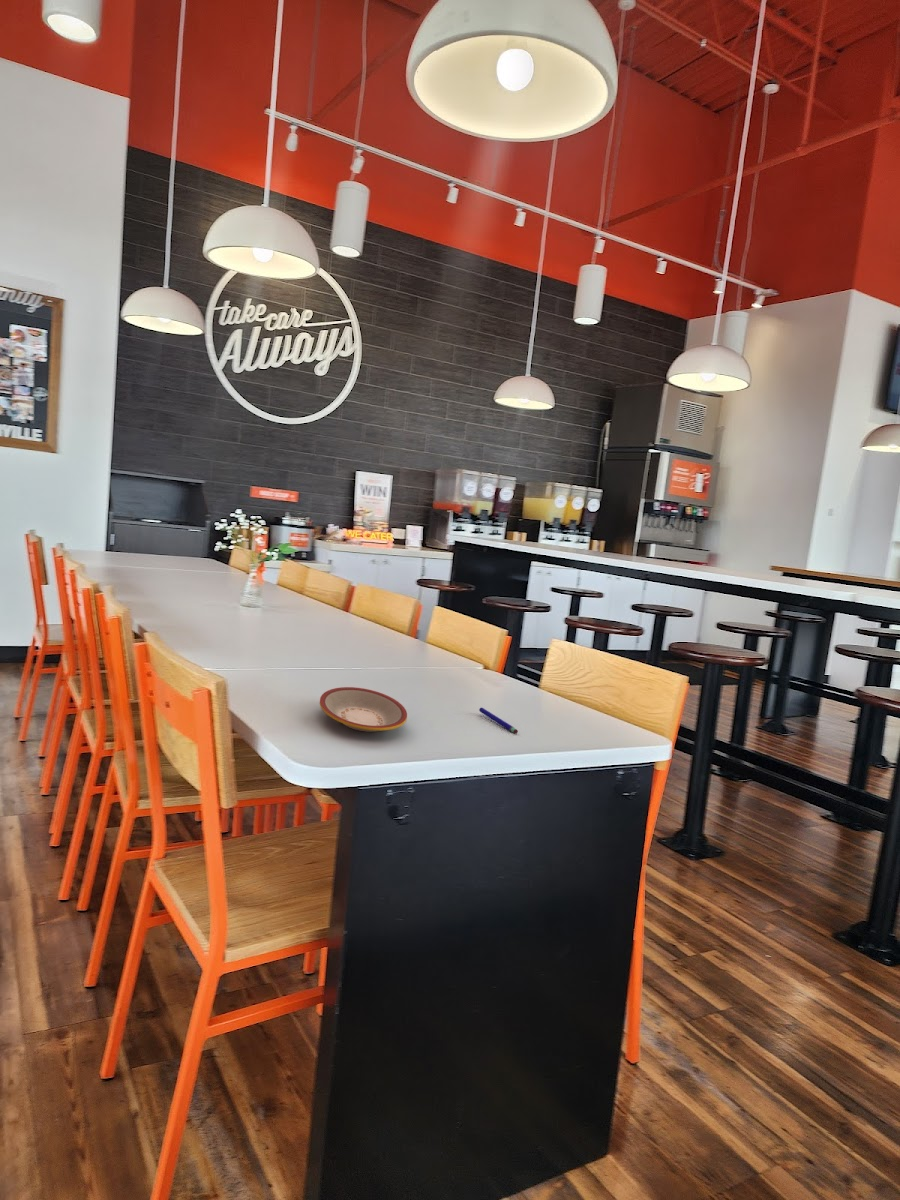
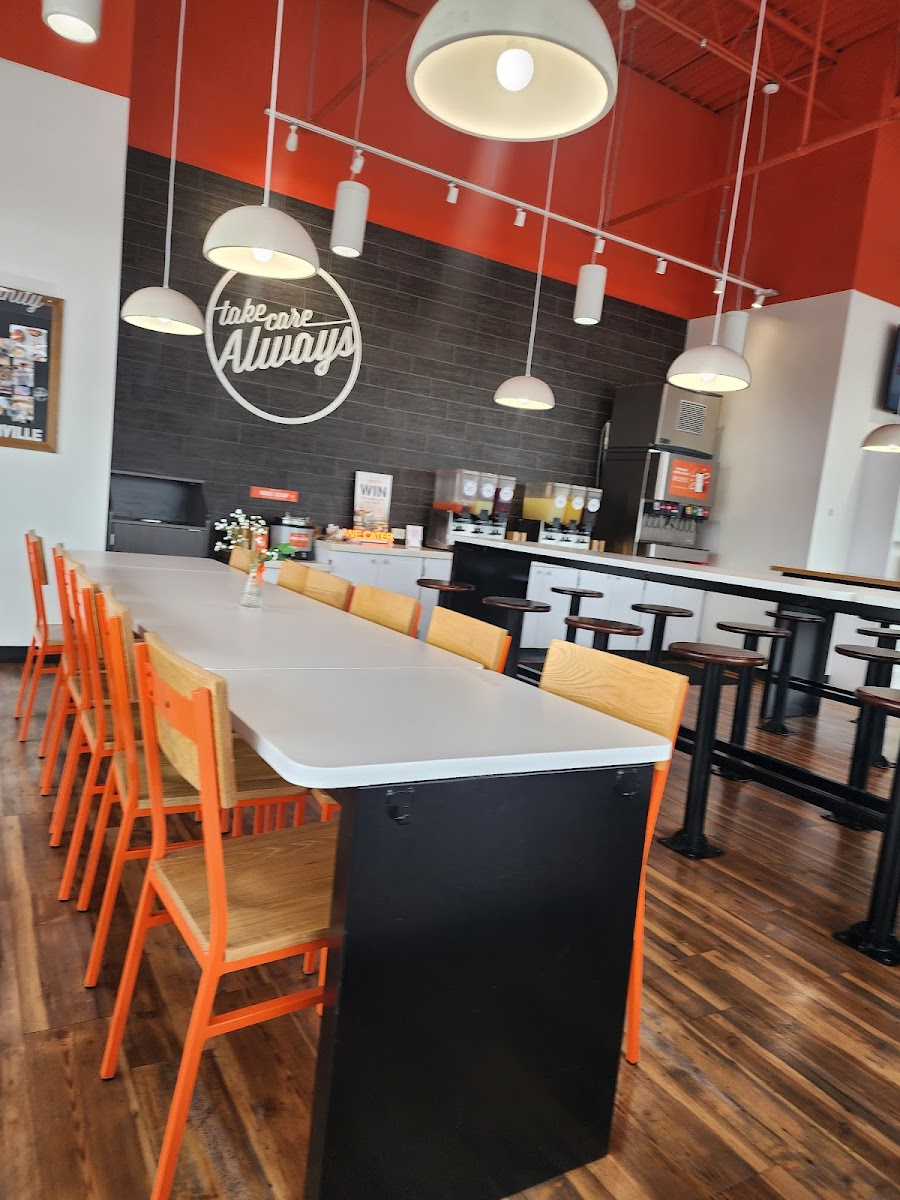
- plate [319,686,408,733]
- pen [478,707,519,734]
